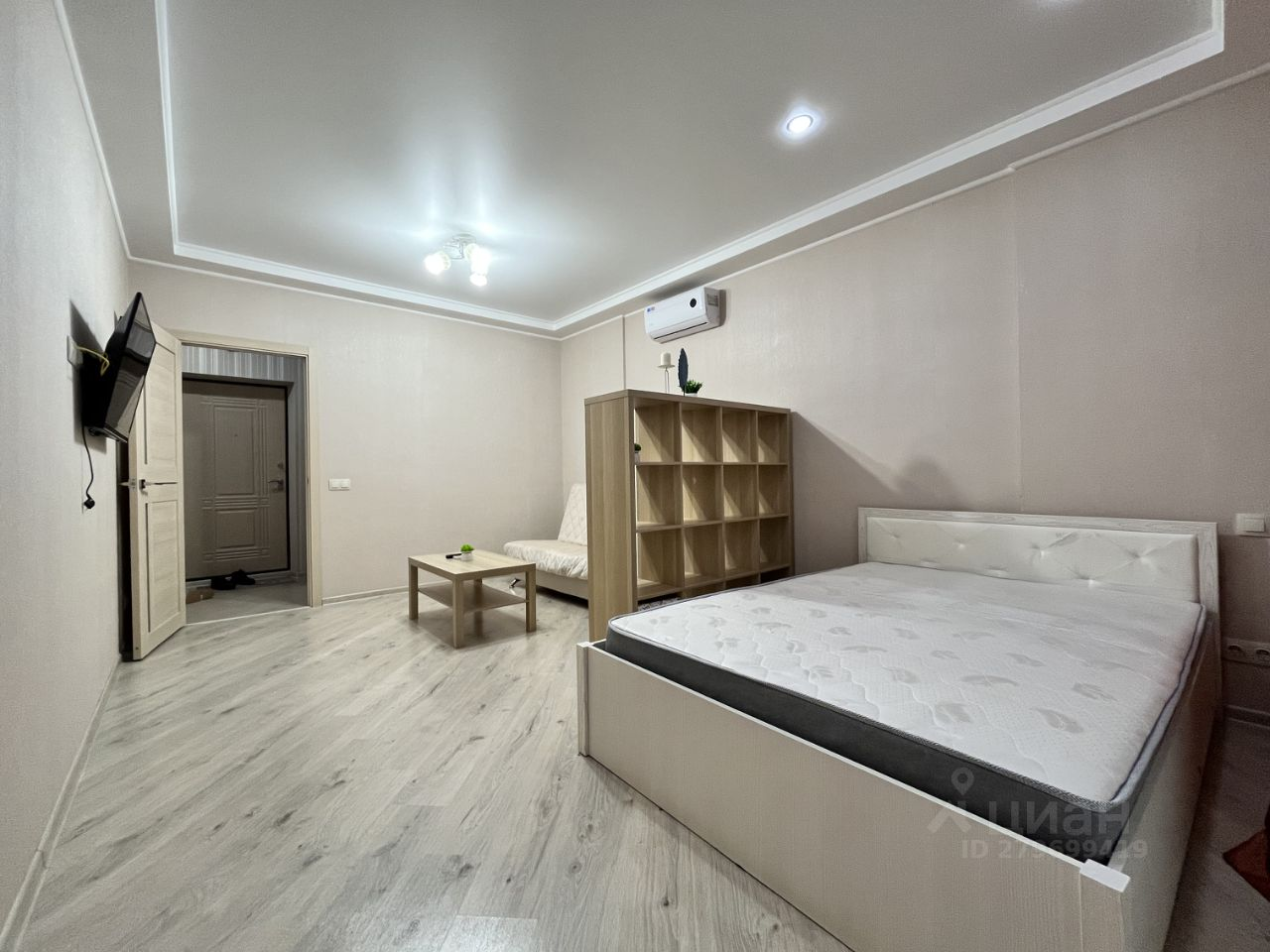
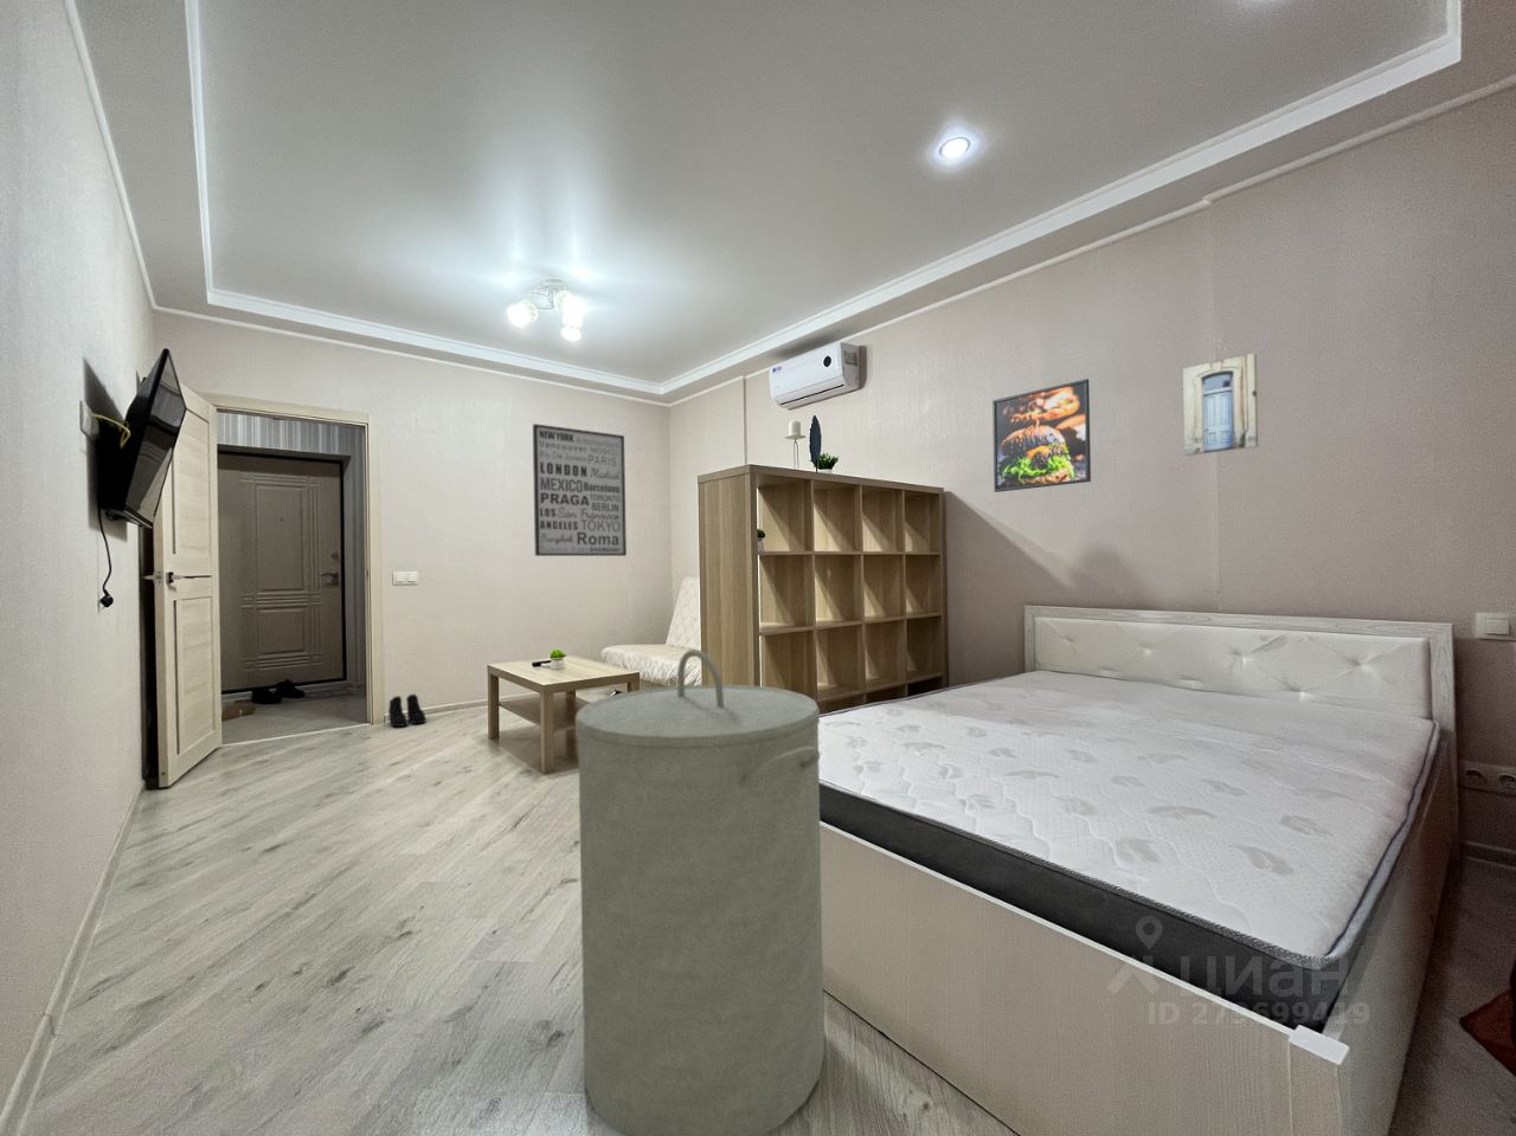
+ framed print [991,377,1092,494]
+ laundry hamper [574,648,826,1136]
+ wall art [1182,353,1259,457]
+ boots [387,693,427,729]
+ wall art [531,422,628,557]
